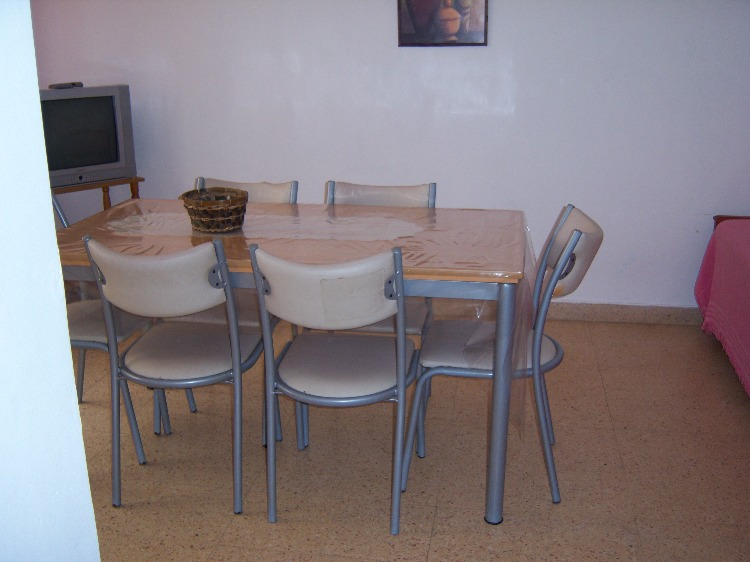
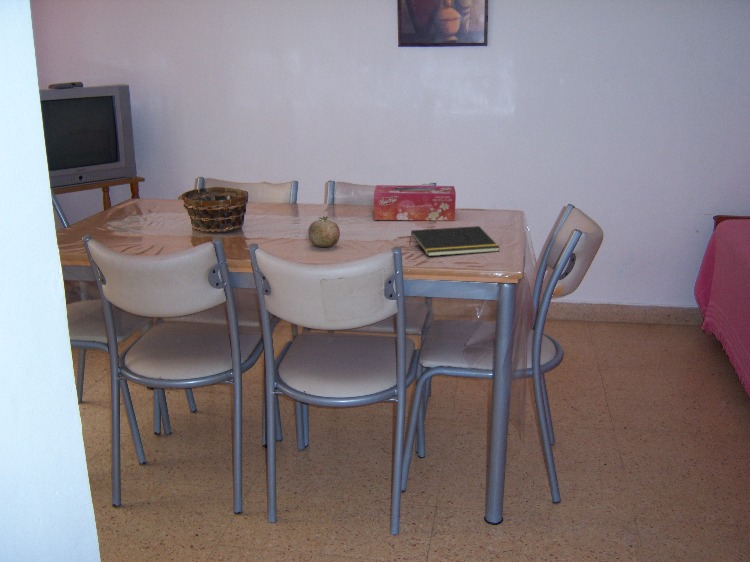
+ notepad [408,225,501,257]
+ fruit [307,215,341,248]
+ tissue box [373,184,457,222]
